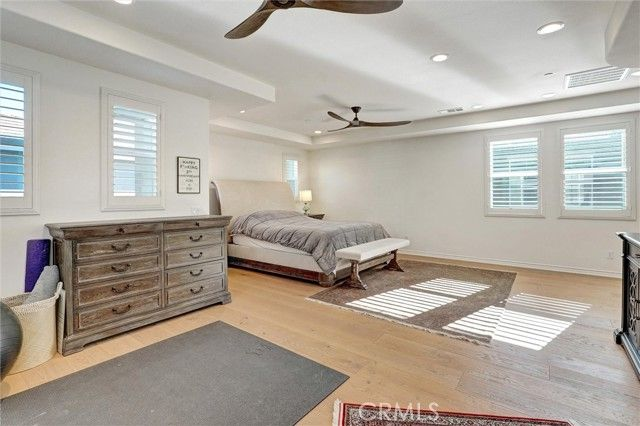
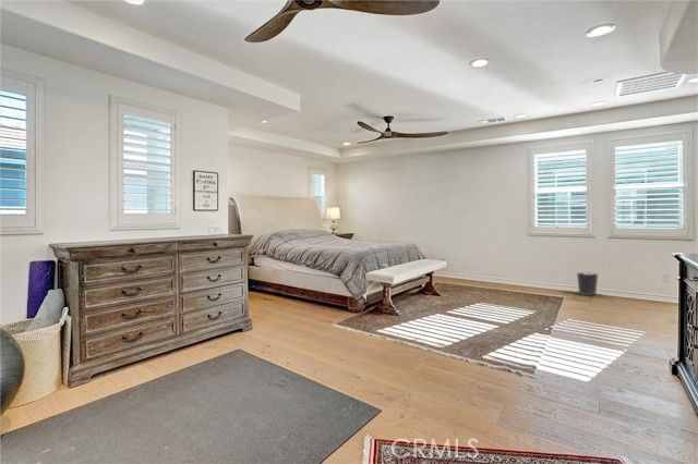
+ wastebasket [576,271,599,296]
